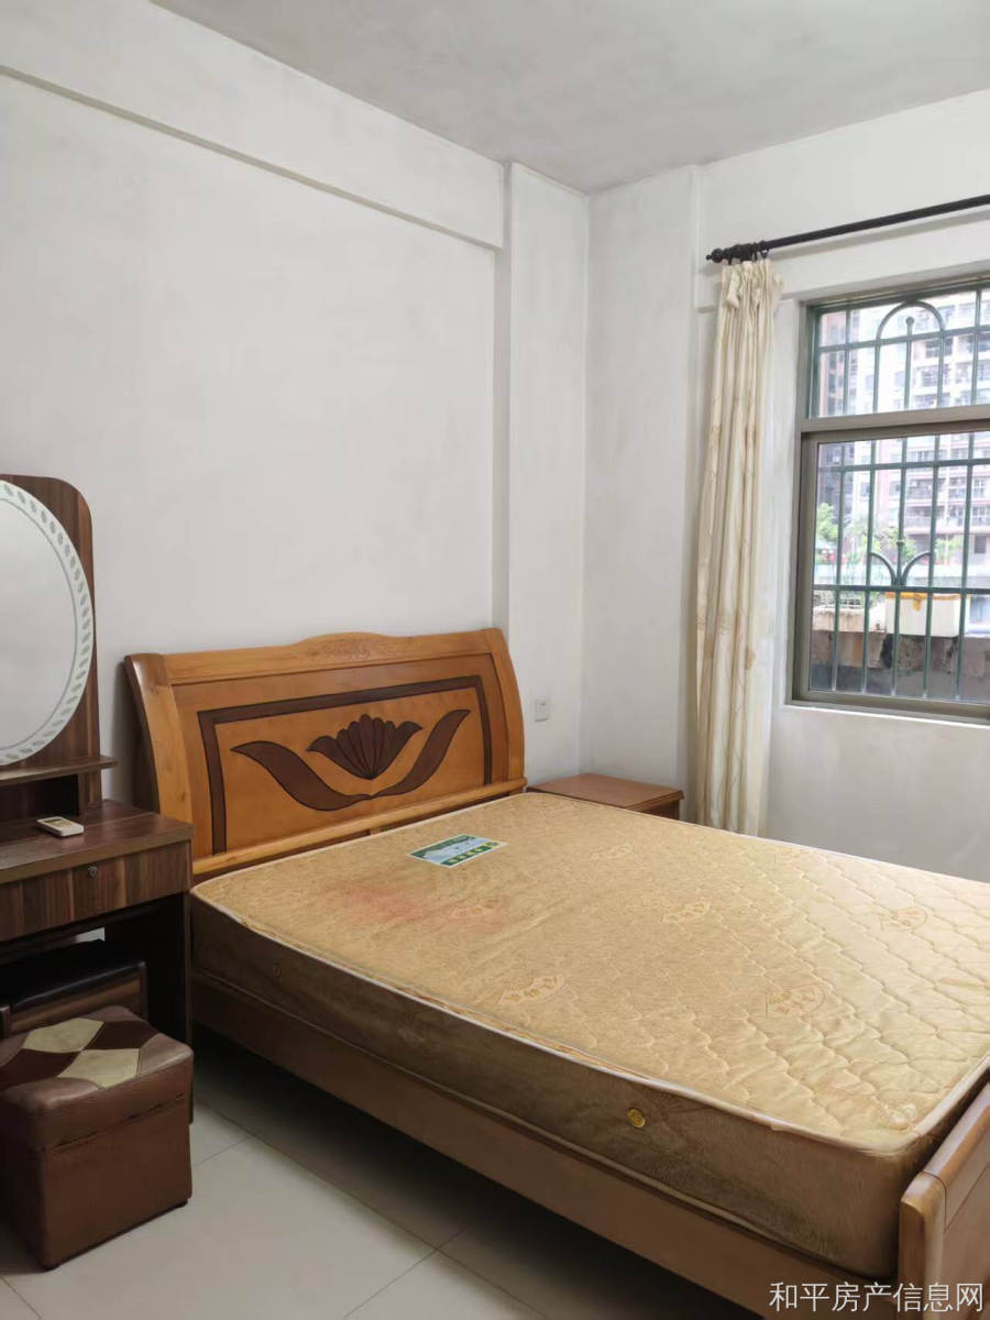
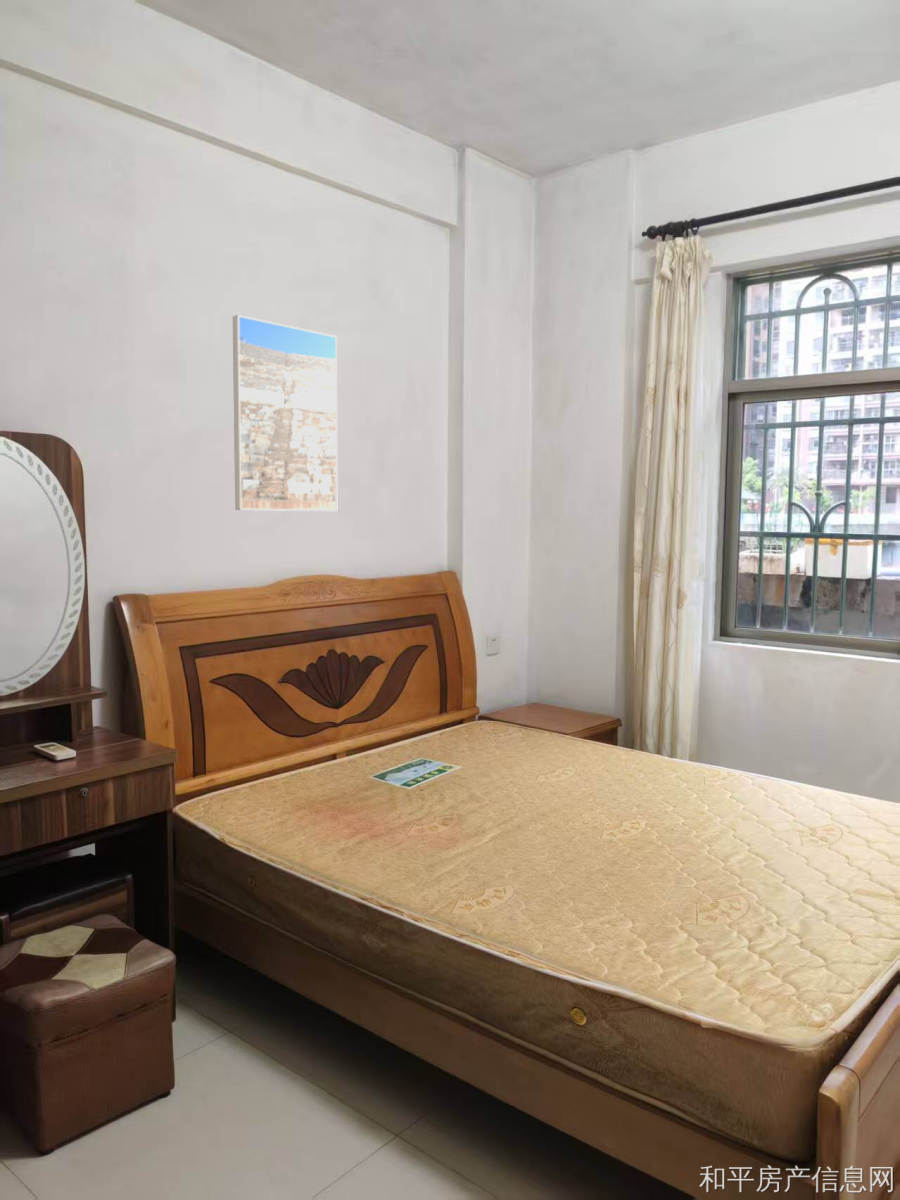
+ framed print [232,314,338,512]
